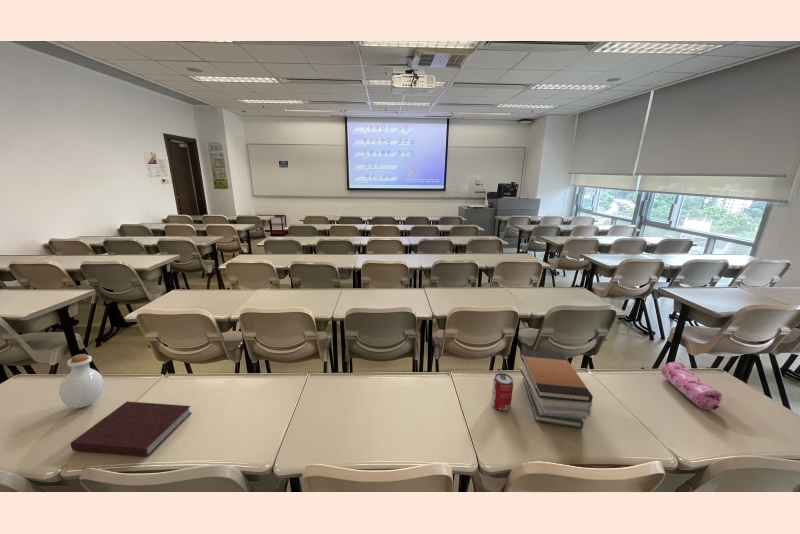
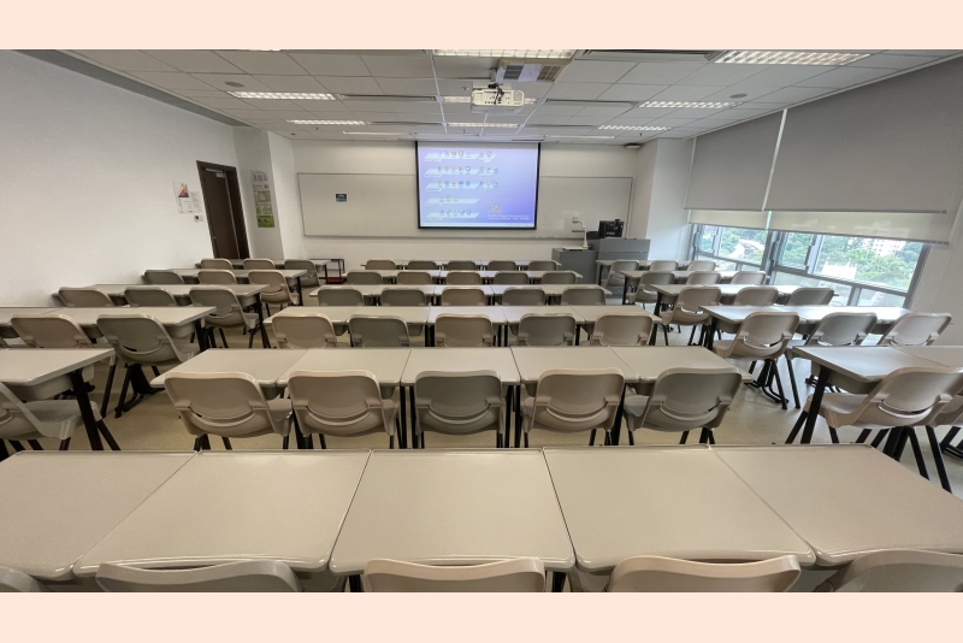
- book stack [519,349,594,429]
- pencil case [660,361,723,411]
- beverage can [490,372,514,412]
- bottle [58,353,105,409]
- notebook [70,401,192,458]
